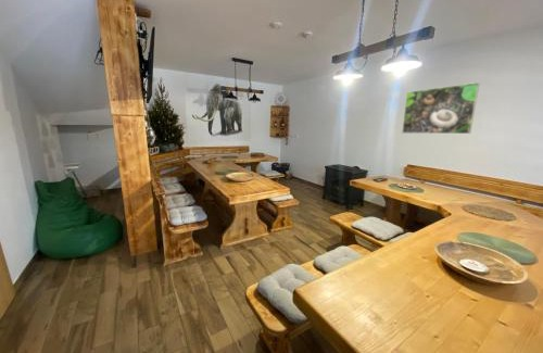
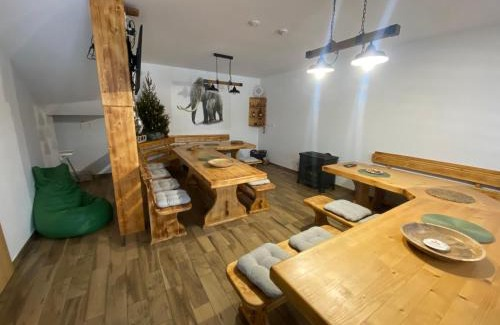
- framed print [401,81,481,135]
